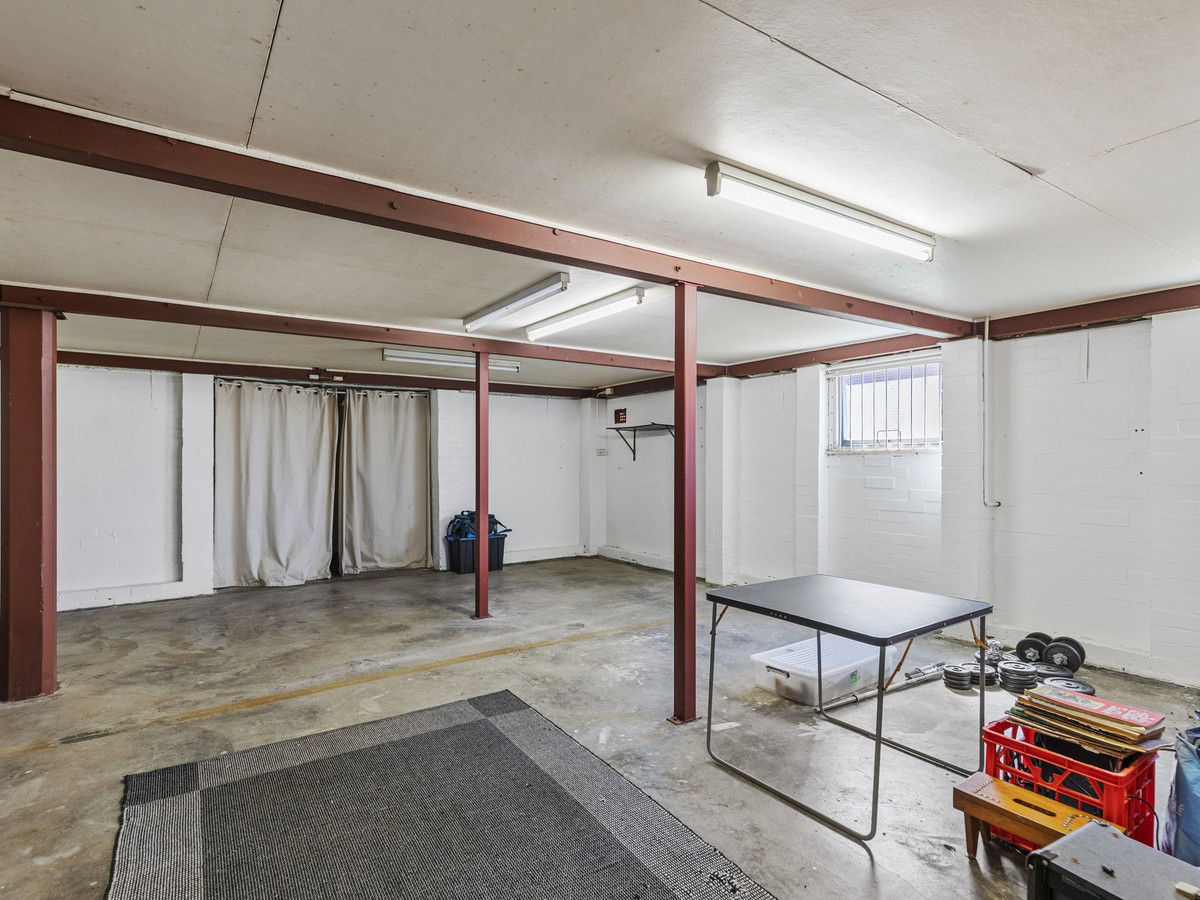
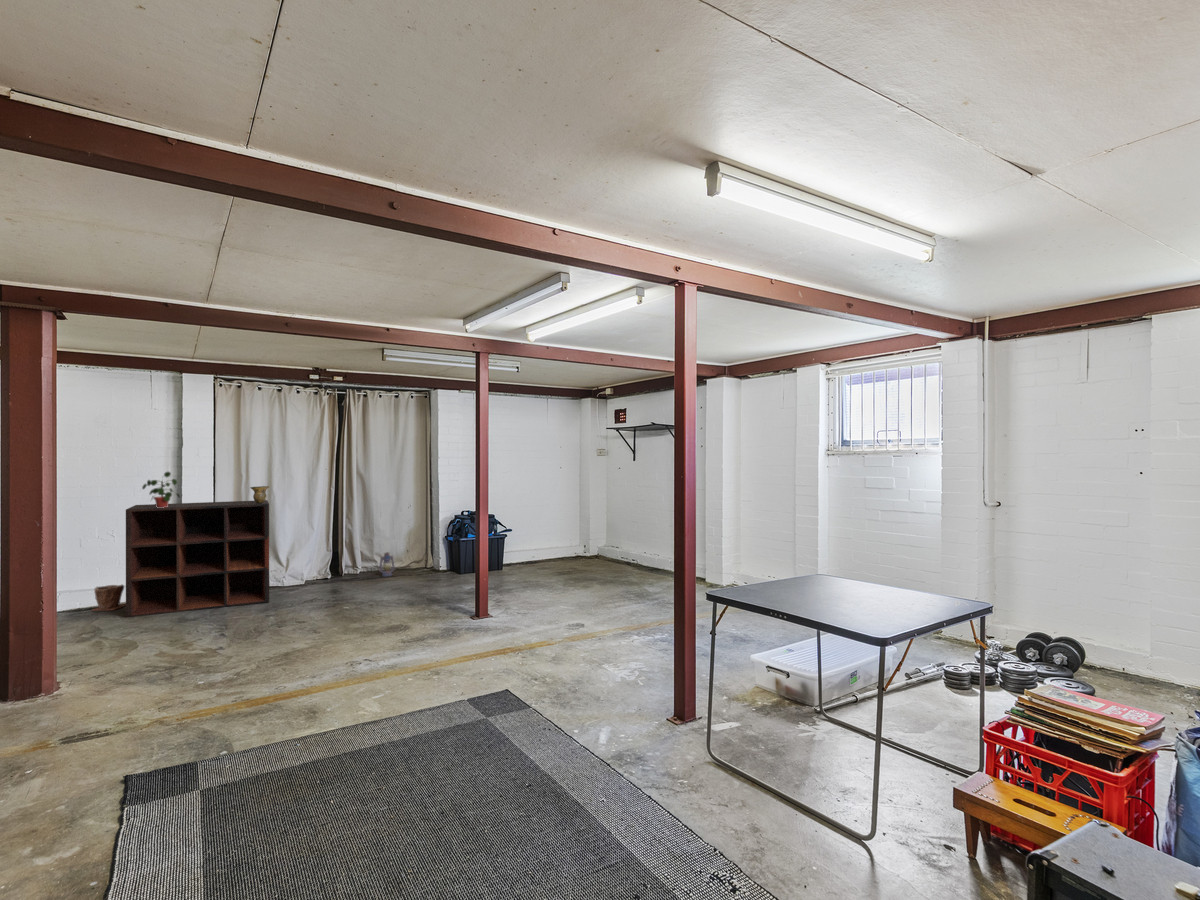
+ potted plant [141,471,181,508]
+ ceramic vessel [249,485,270,503]
+ lantern [378,551,396,577]
+ shelving unit [125,499,270,619]
+ plant pot [90,583,126,612]
